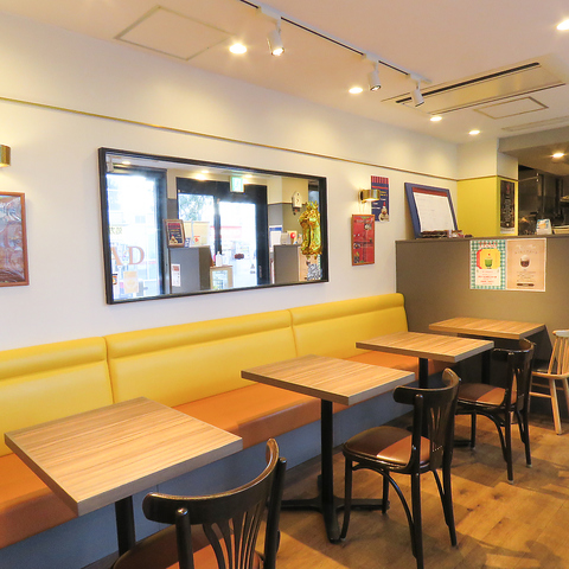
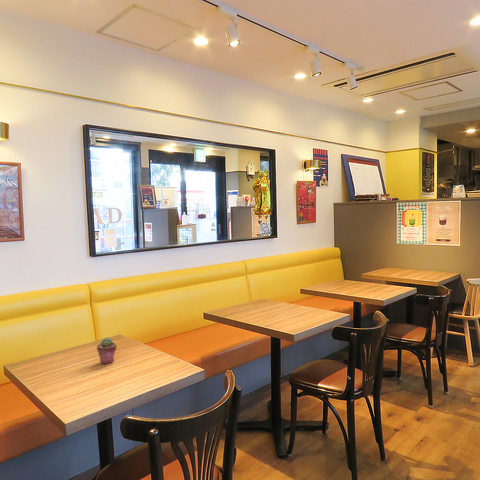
+ potted succulent [96,336,118,365]
